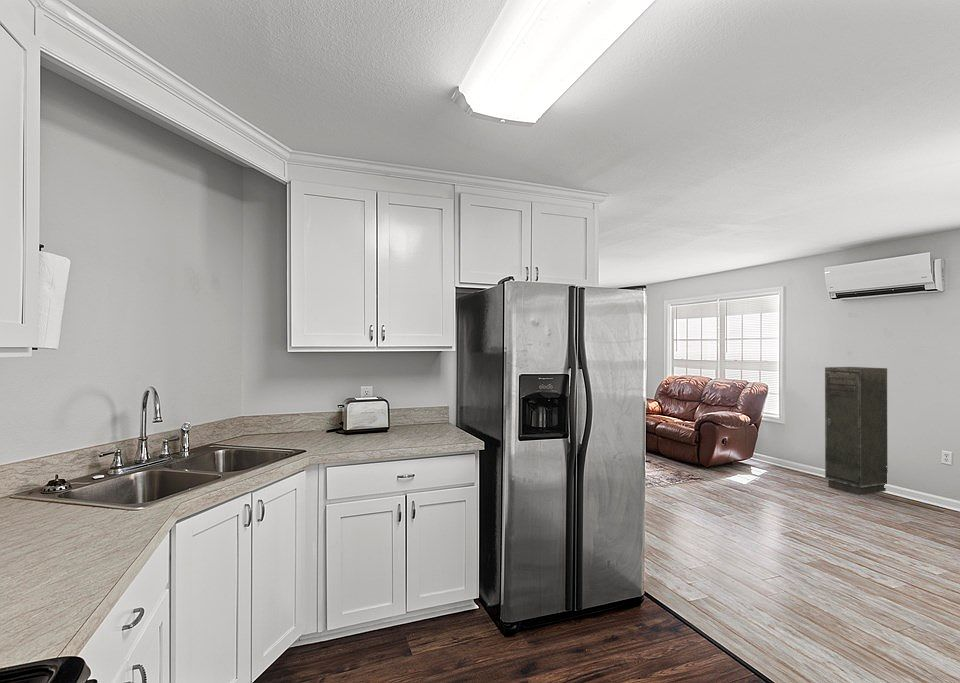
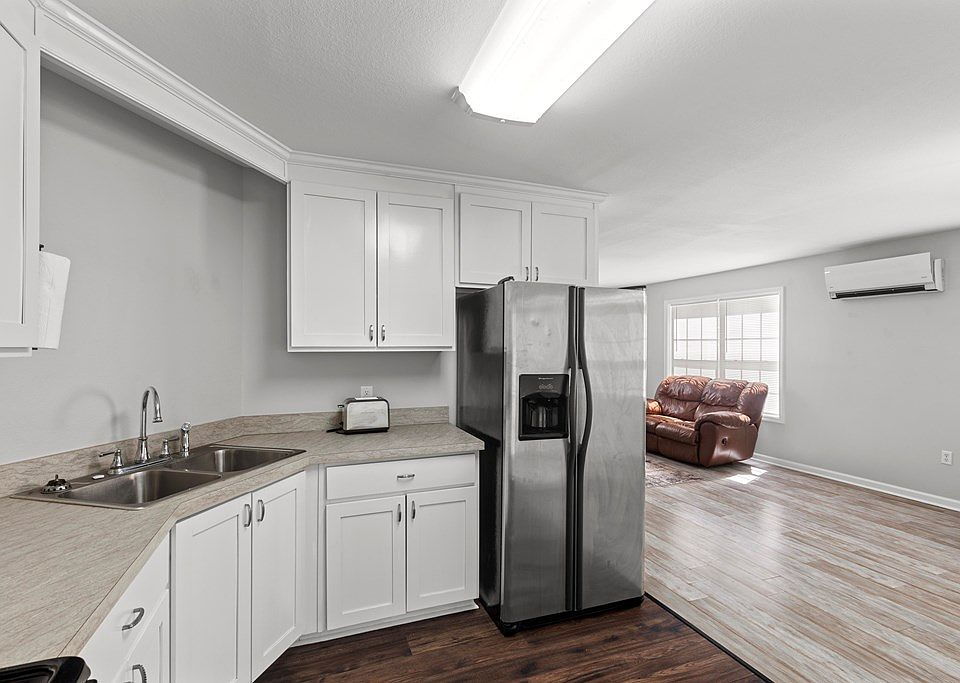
- storage cabinet [824,366,888,496]
